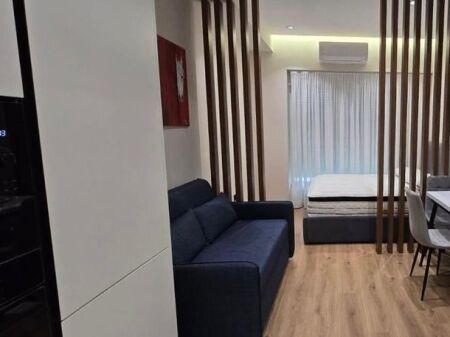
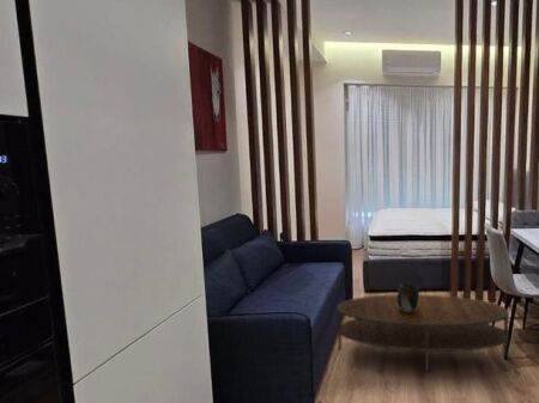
+ decorative bowl [396,282,420,311]
+ coffee table [337,294,510,374]
